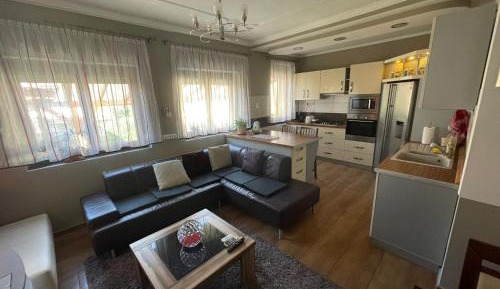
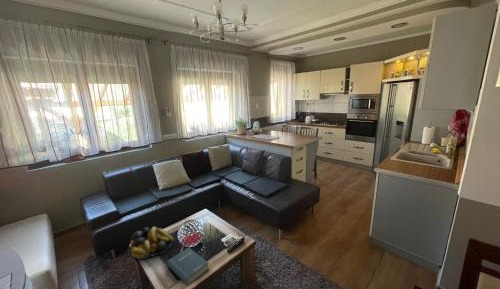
+ fruit bowl [127,226,175,260]
+ hardback book [167,246,210,287]
